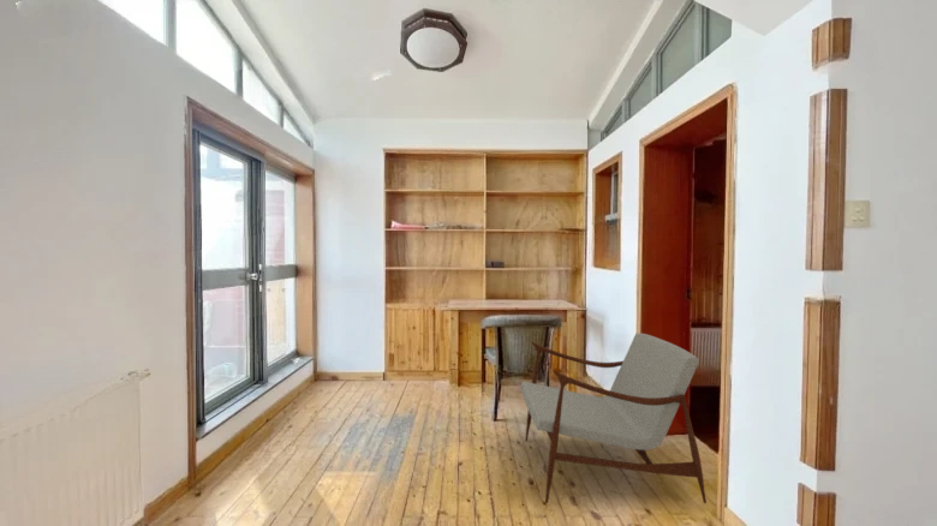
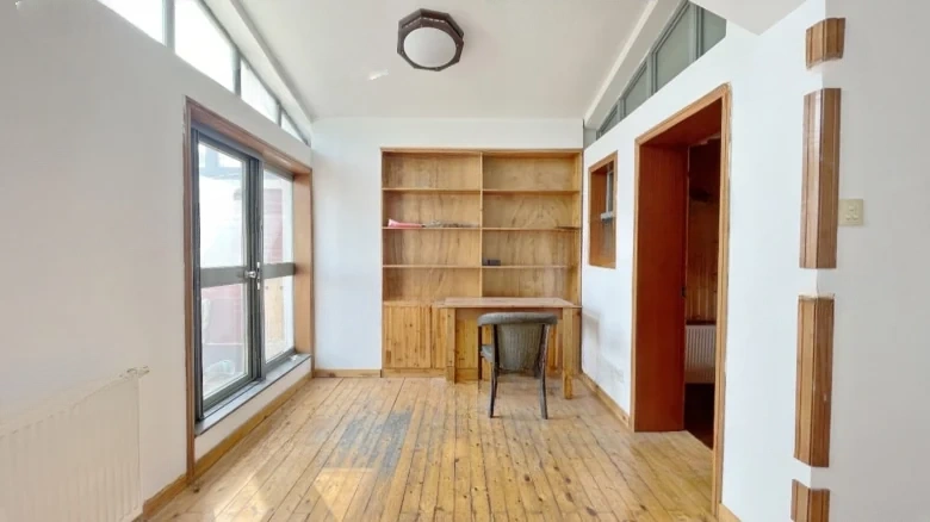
- armchair [519,331,708,504]
